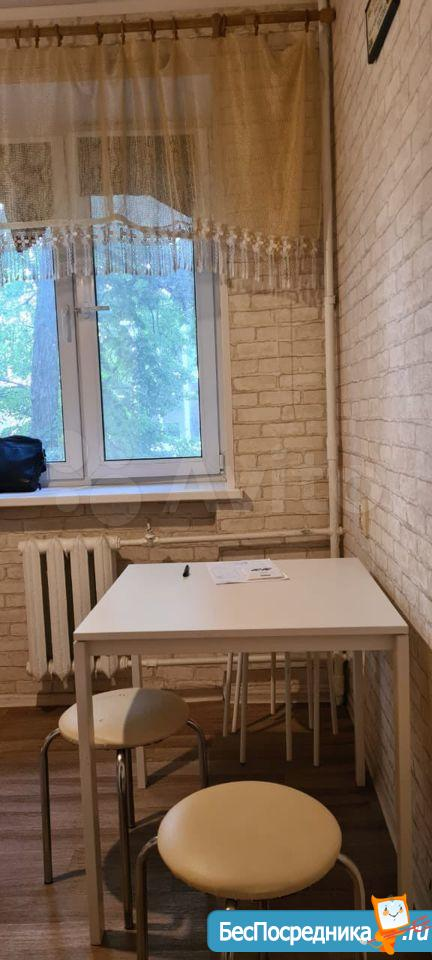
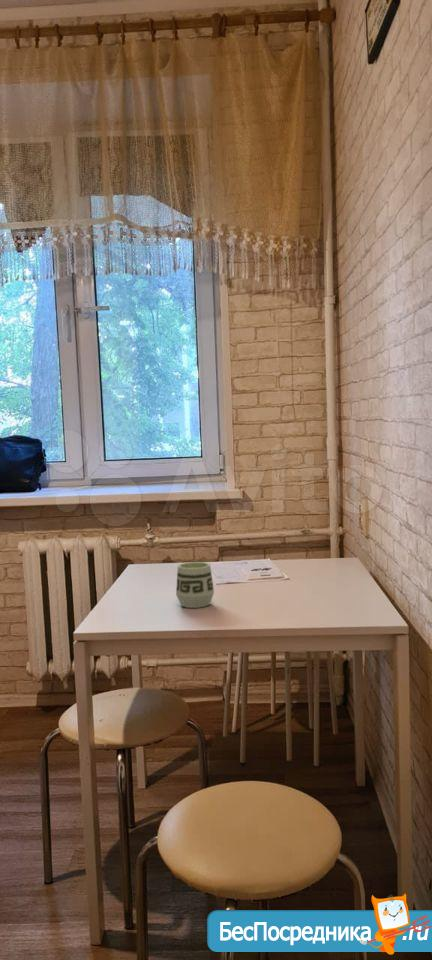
+ cup [175,561,215,609]
